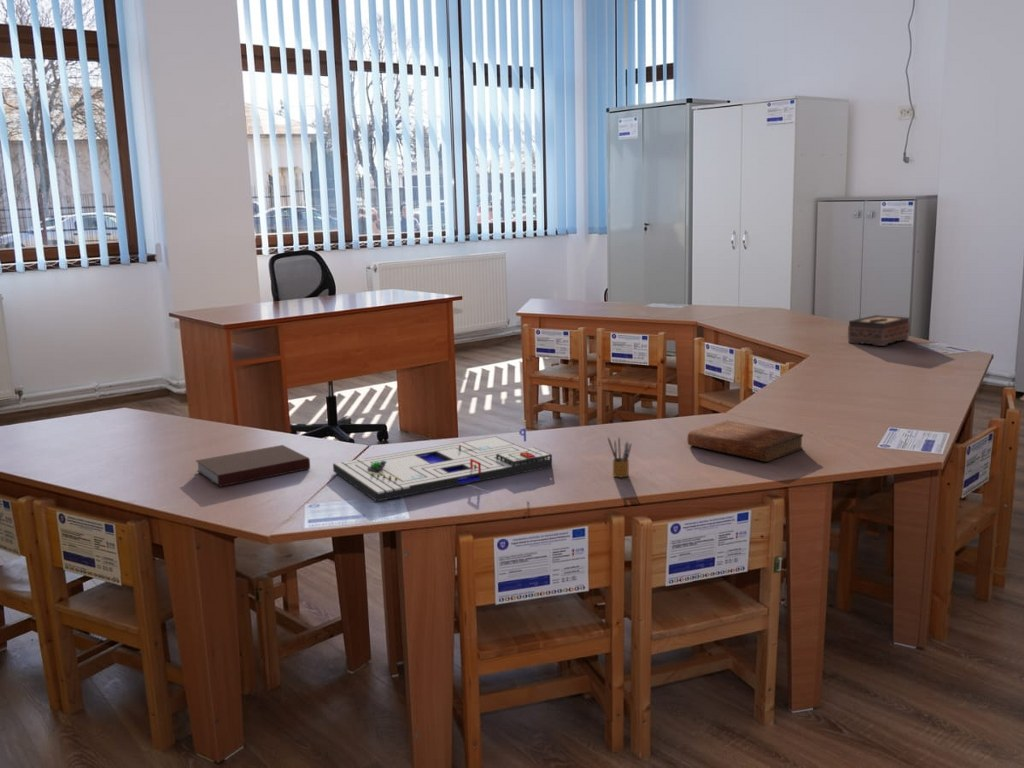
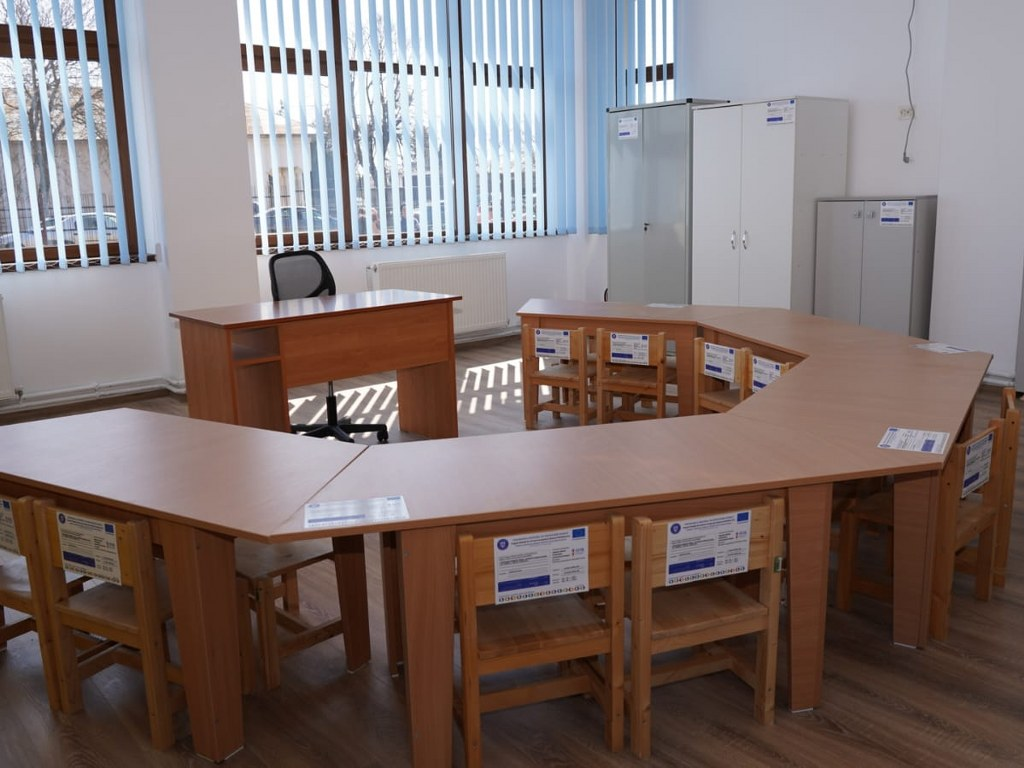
- board game [332,427,553,502]
- tissue box [847,314,911,347]
- notebook [195,444,311,488]
- pencil box [607,436,633,478]
- bible [687,420,804,463]
